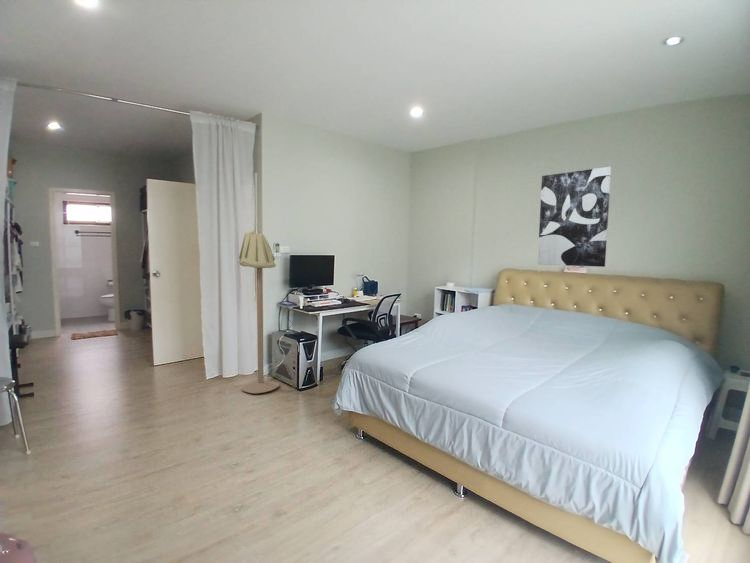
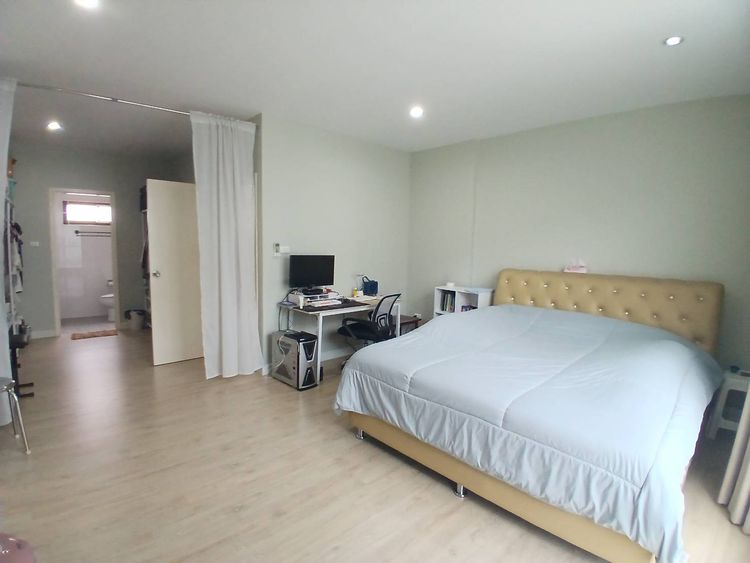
- wall art [537,166,612,268]
- floor lamp [238,229,280,394]
